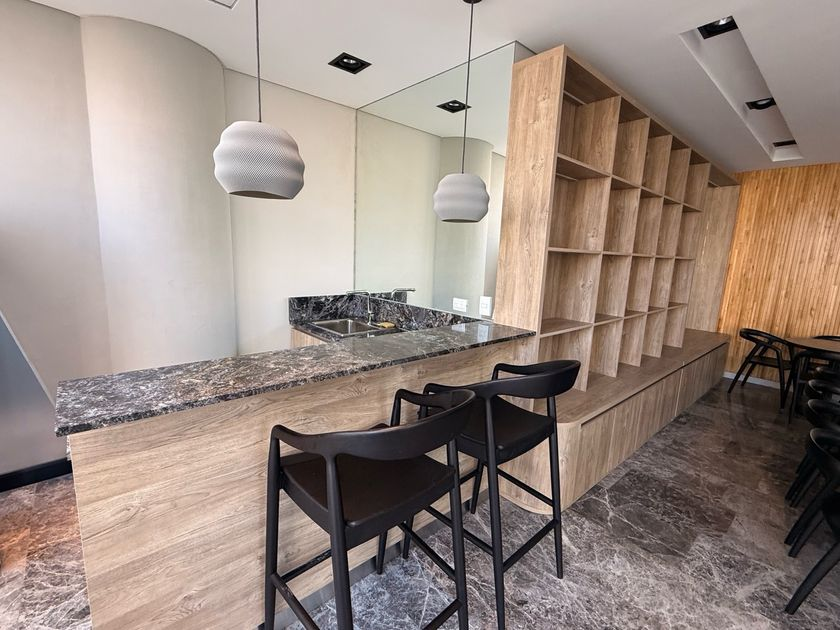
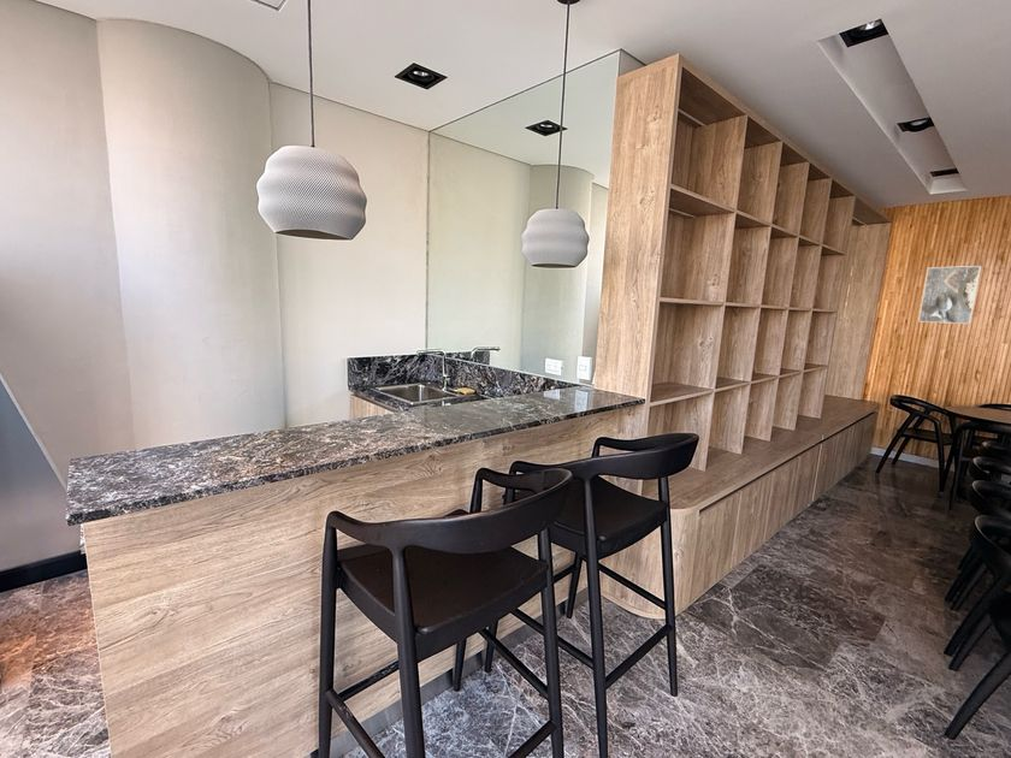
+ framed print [917,265,982,325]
